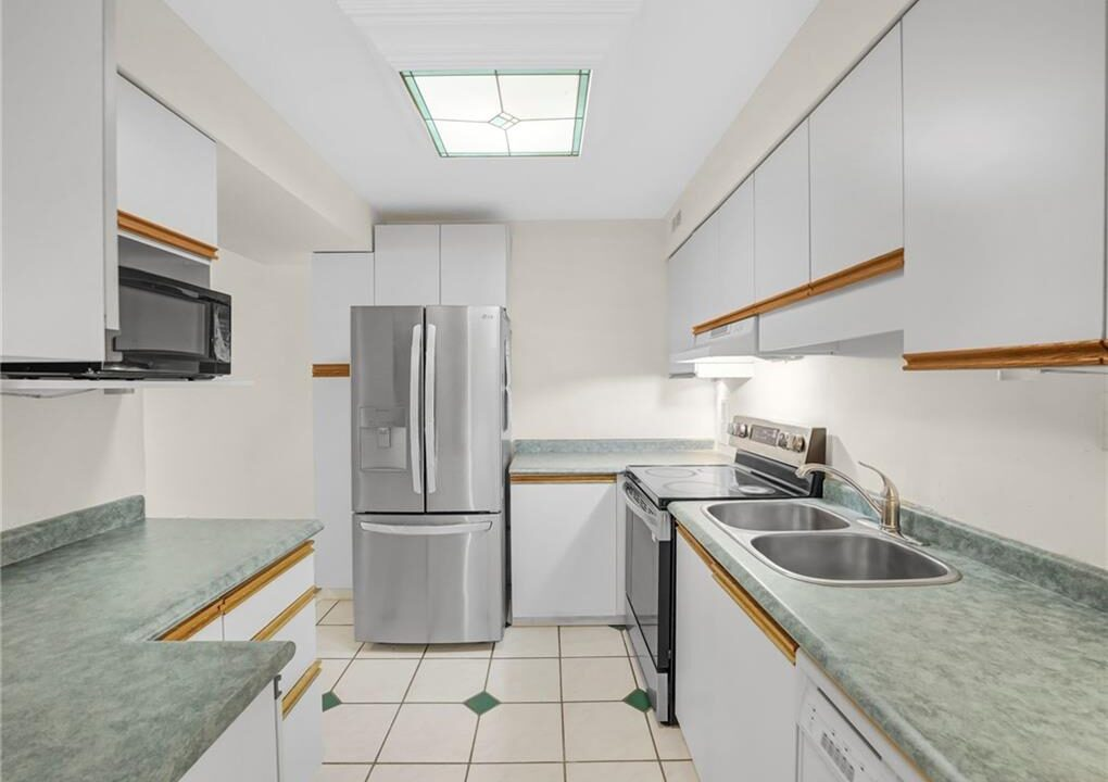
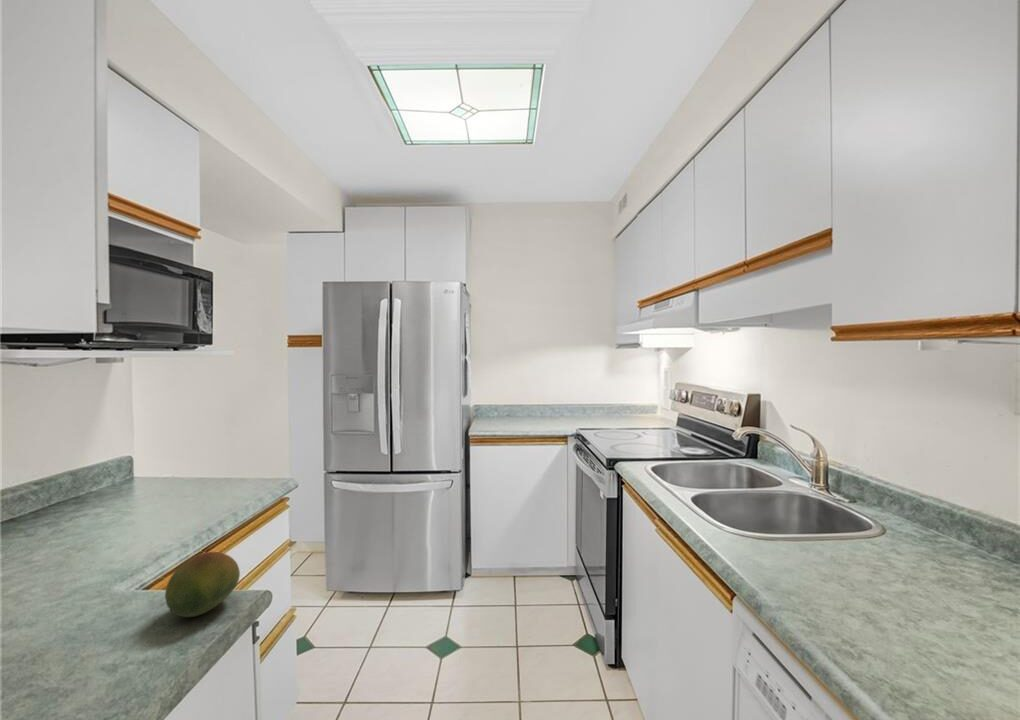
+ fruit [164,551,241,618]
